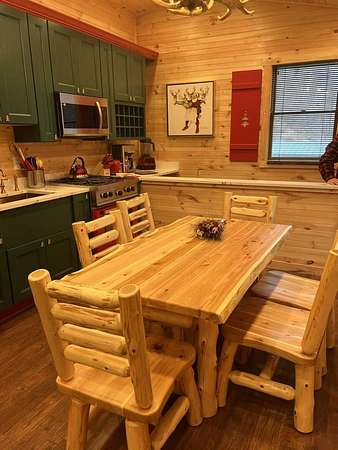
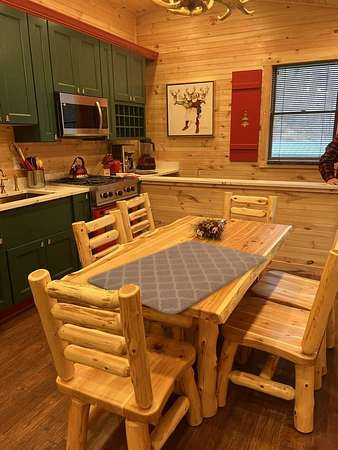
+ placemat [86,239,268,315]
